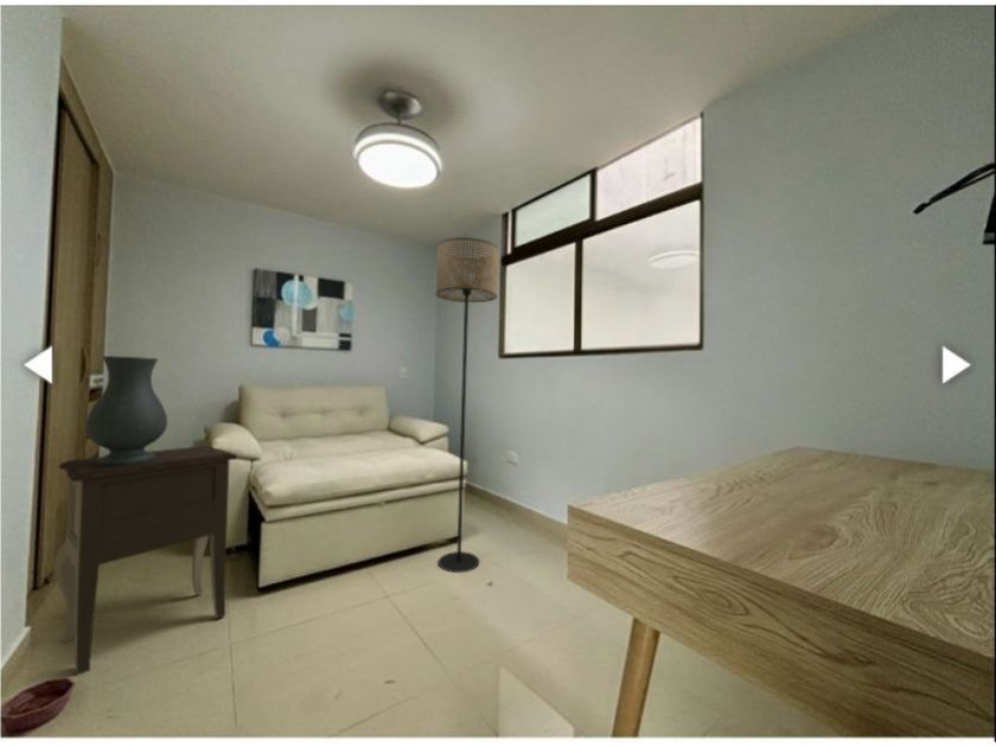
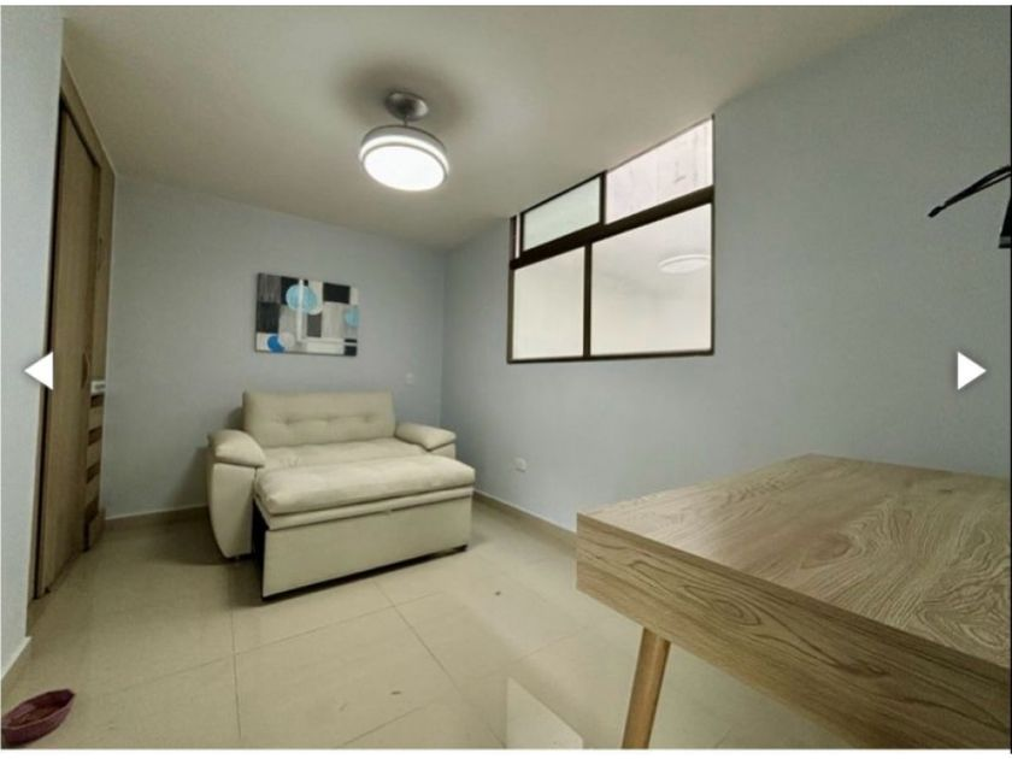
- floor lamp [435,236,499,574]
- nightstand [52,445,238,677]
- vase [84,355,168,467]
